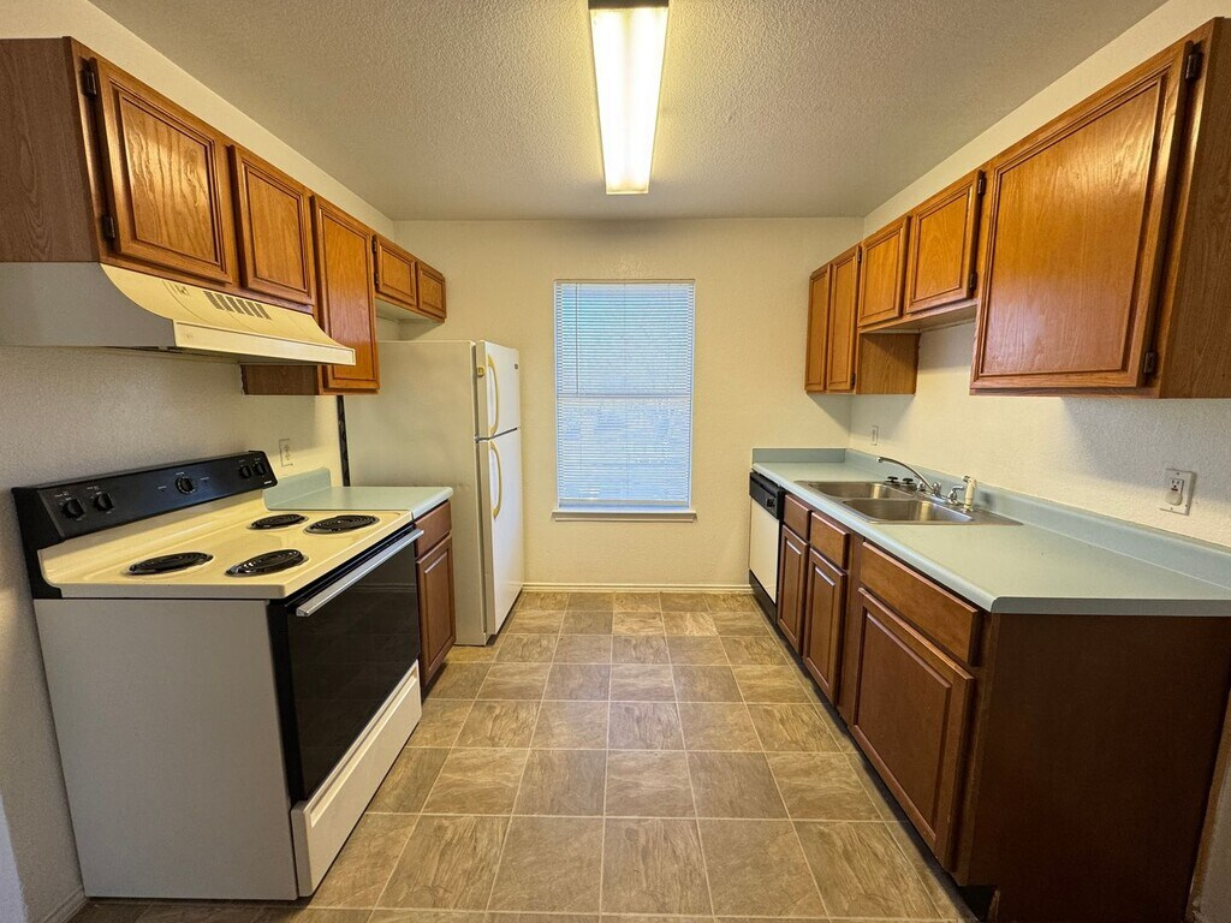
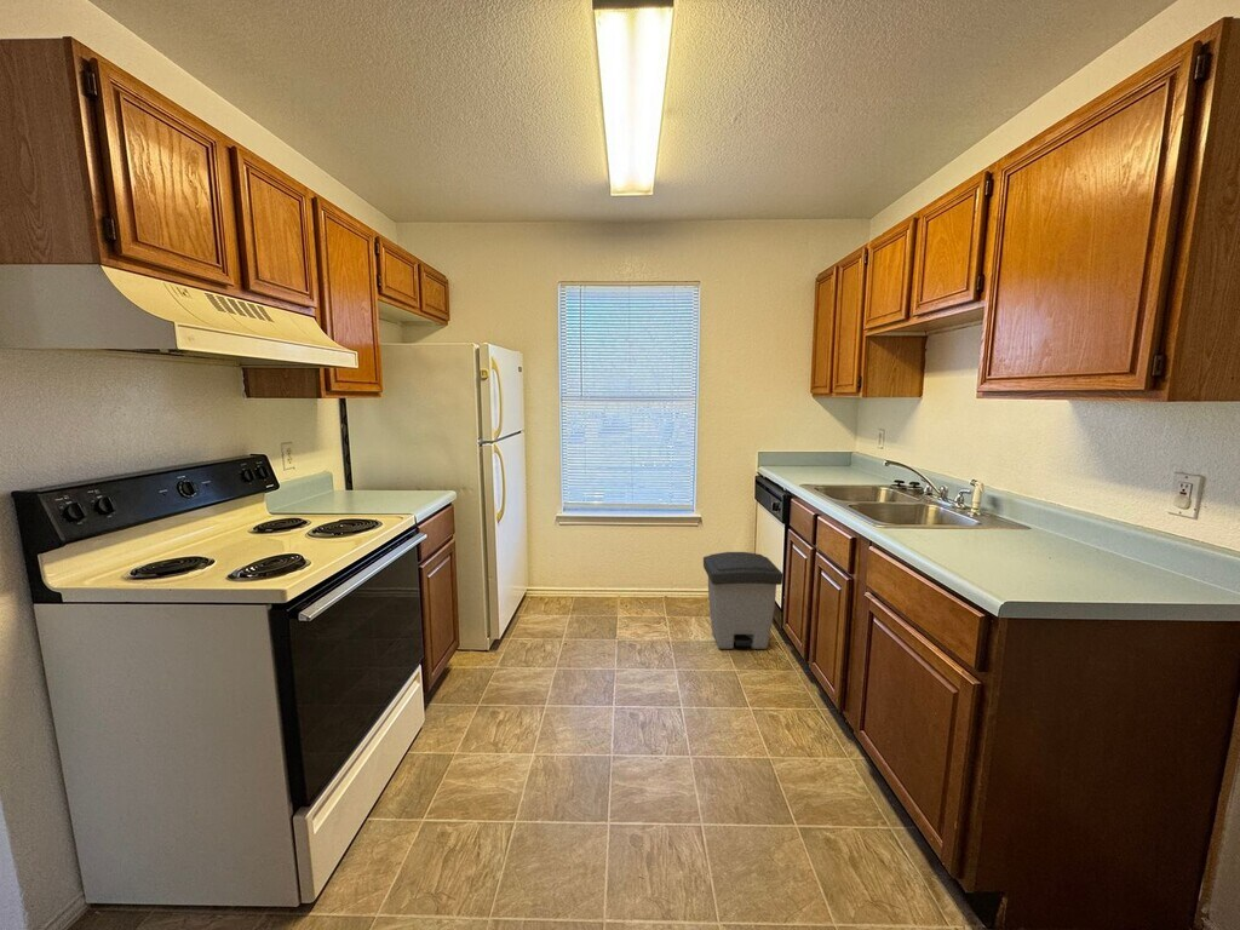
+ trash can [702,551,785,650]
